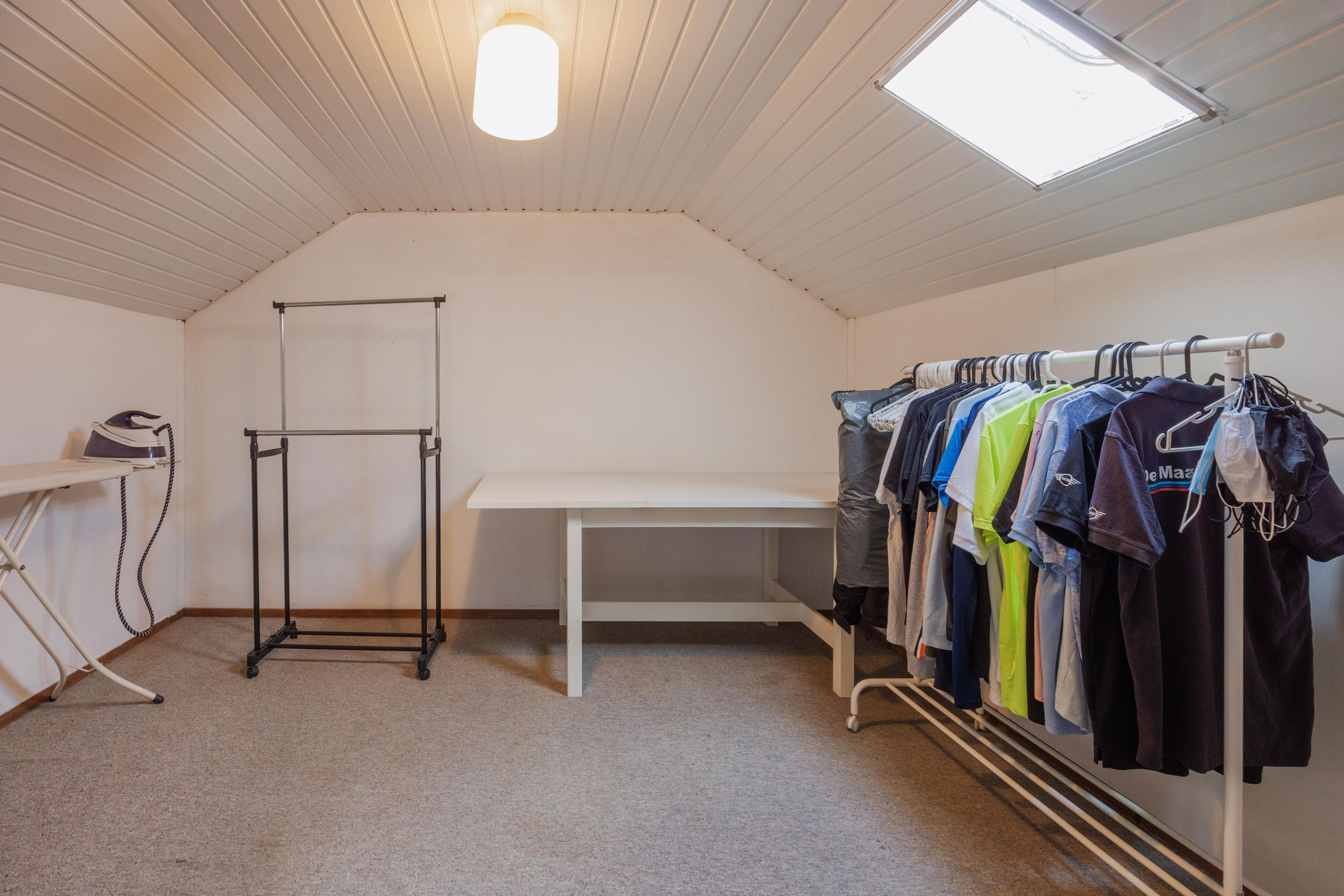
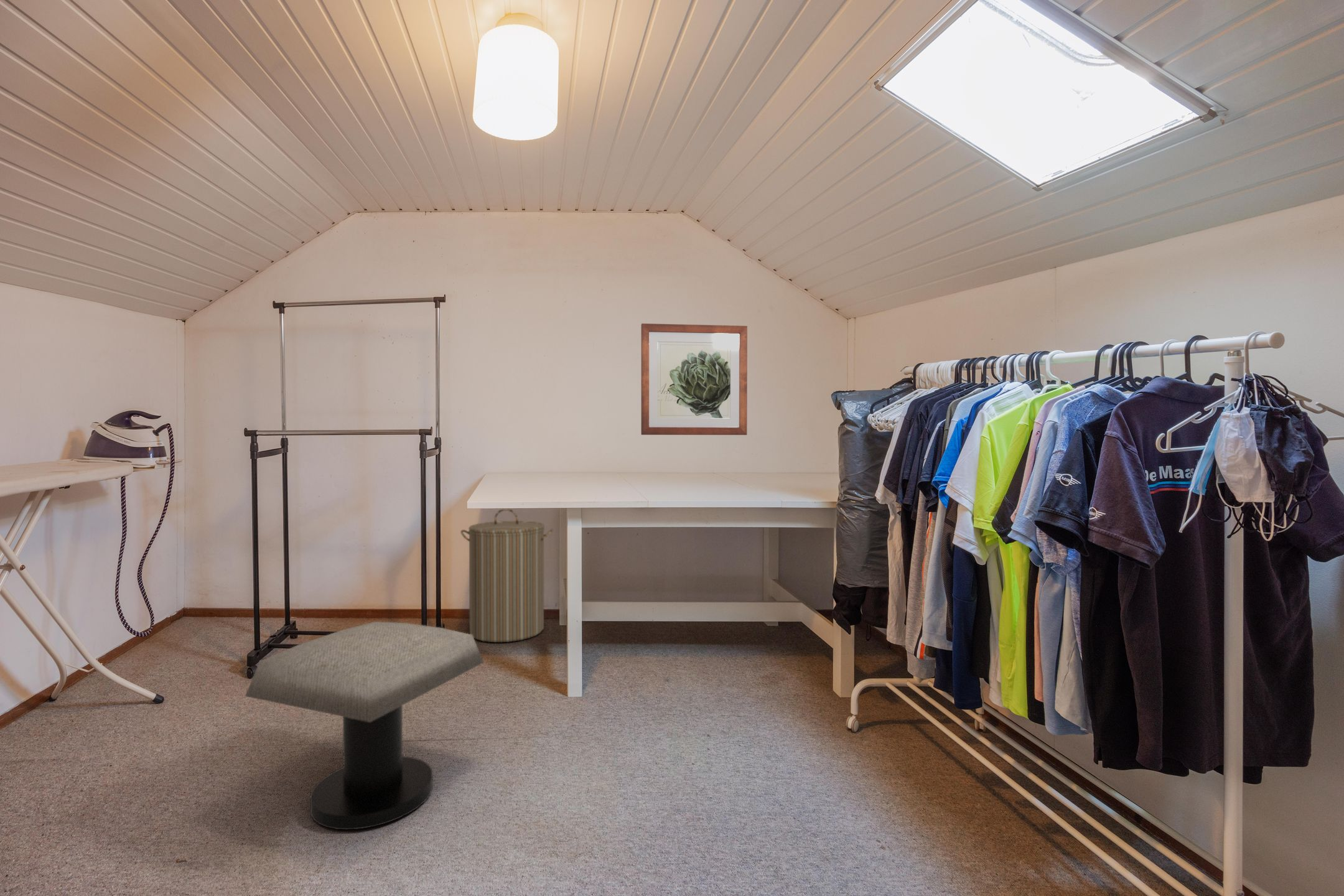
+ laundry hamper [460,509,554,643]
+ stool [245,621,485,830]
+ wall art [641,323,748,436]
